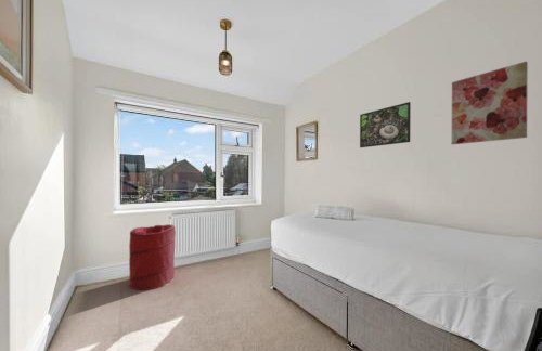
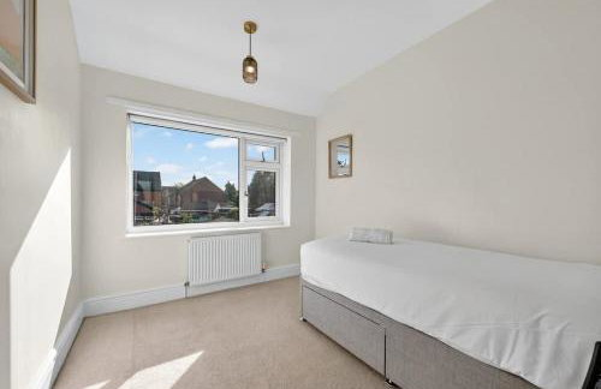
- wall art [451,60,529,145]
- laundry hamper [128,223,177,291]
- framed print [359,101,412,148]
